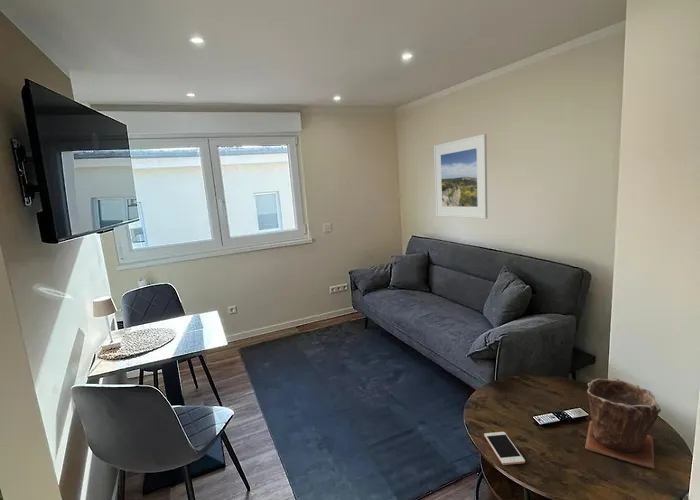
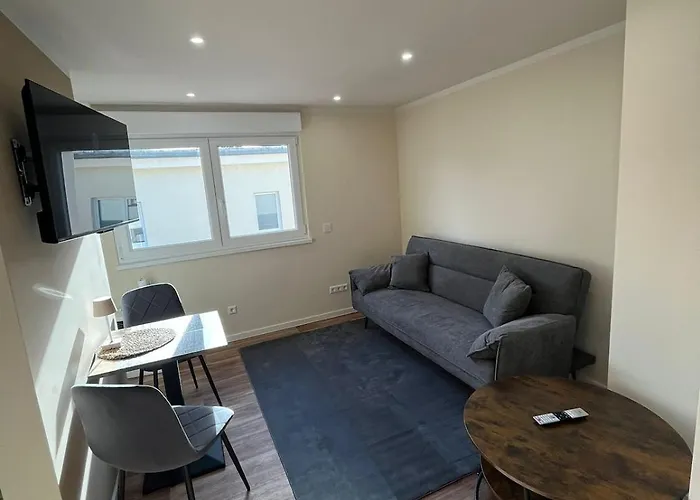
- plant pot [584,377,662,469]
- cell phone [483,431,526,466]
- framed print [433,133,488,220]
